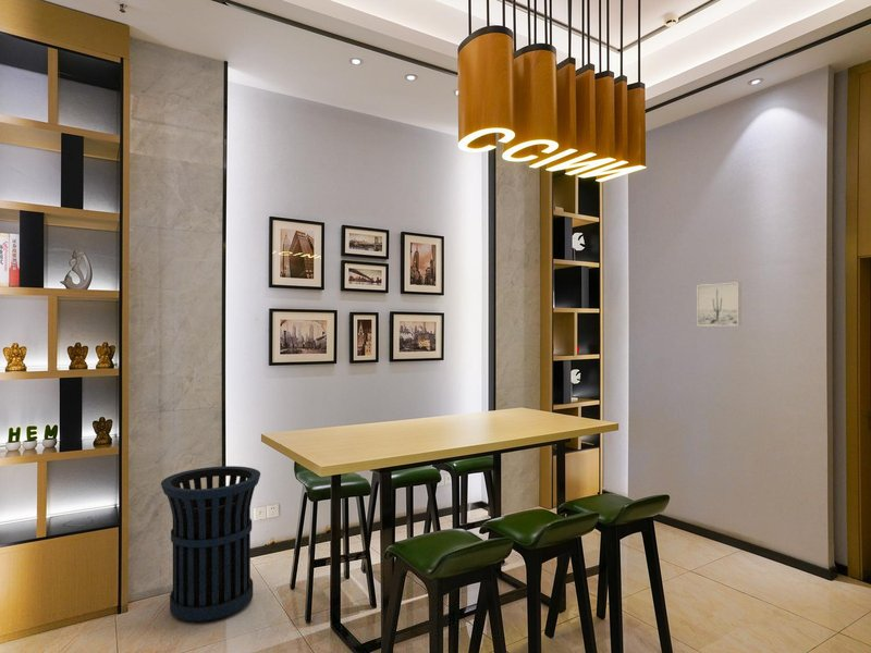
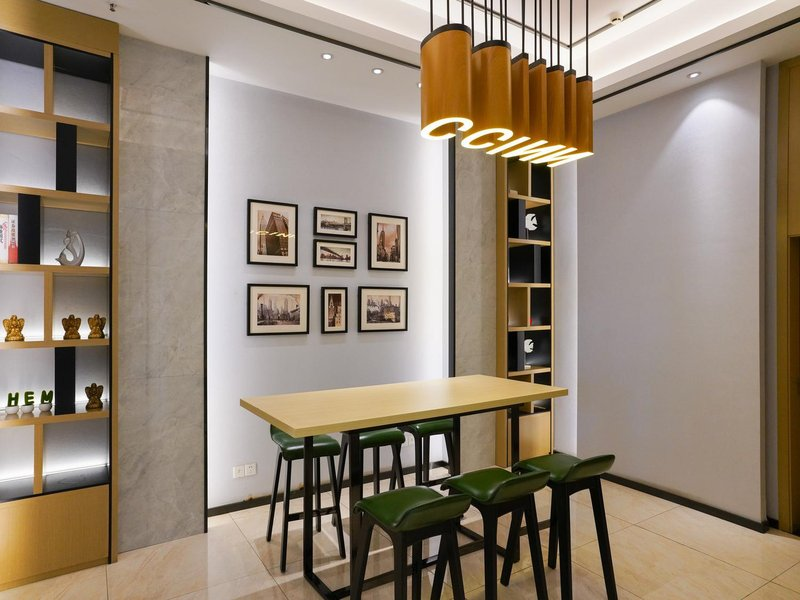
- wall art [696,281,743,328]
- trash can [160,465,261,623]
